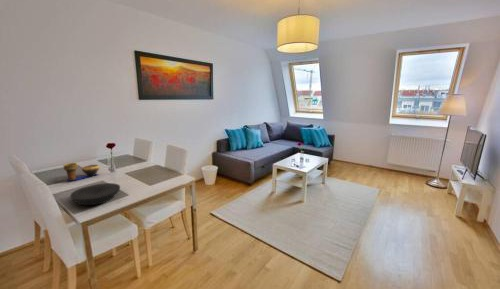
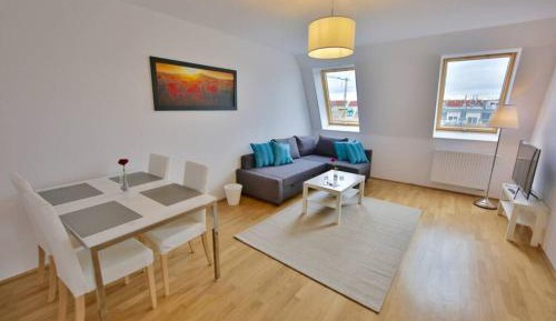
- plate [69,182,121,206]
- decorative bowl [62,162,100,182]
